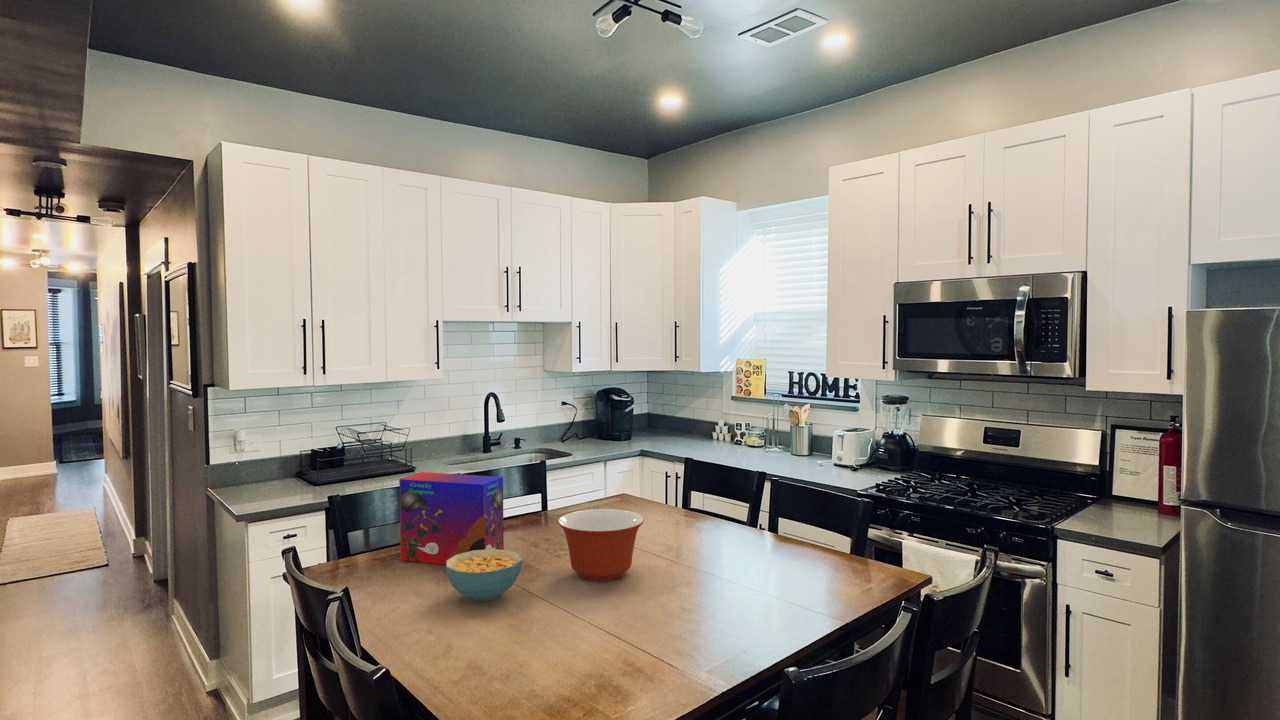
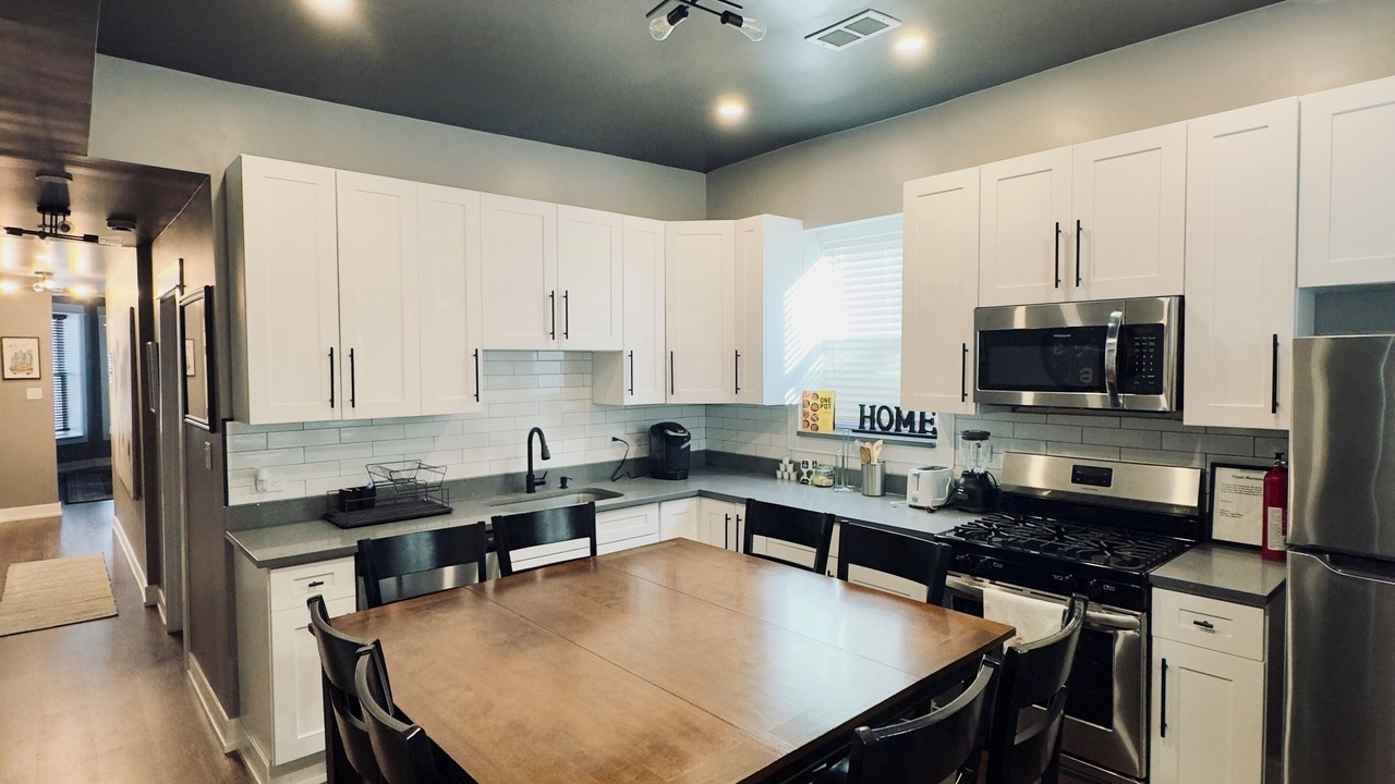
- mixing bowl [557,508,645,582]
- cereal box [398,471,505,566]
- cereal bowl [445,549,523,602]
